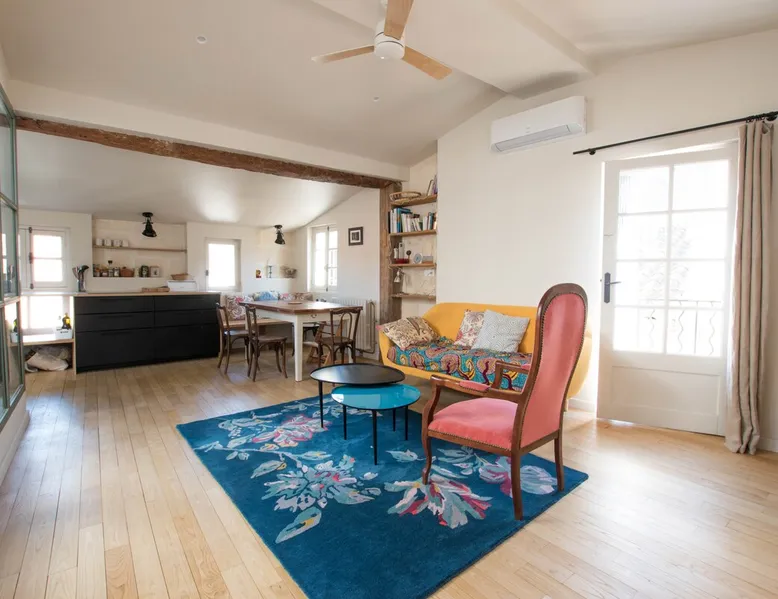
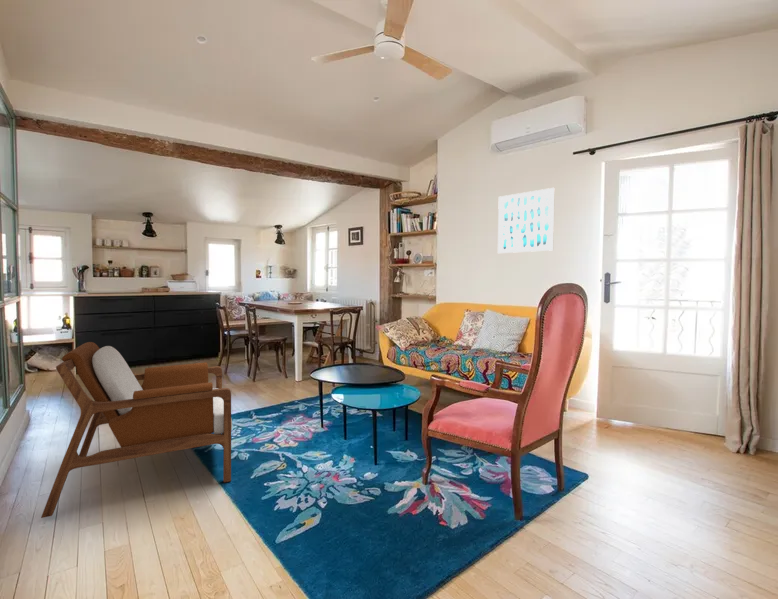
+ armchair [40,341,233,519]
+ wall art [497,187,555,254]
